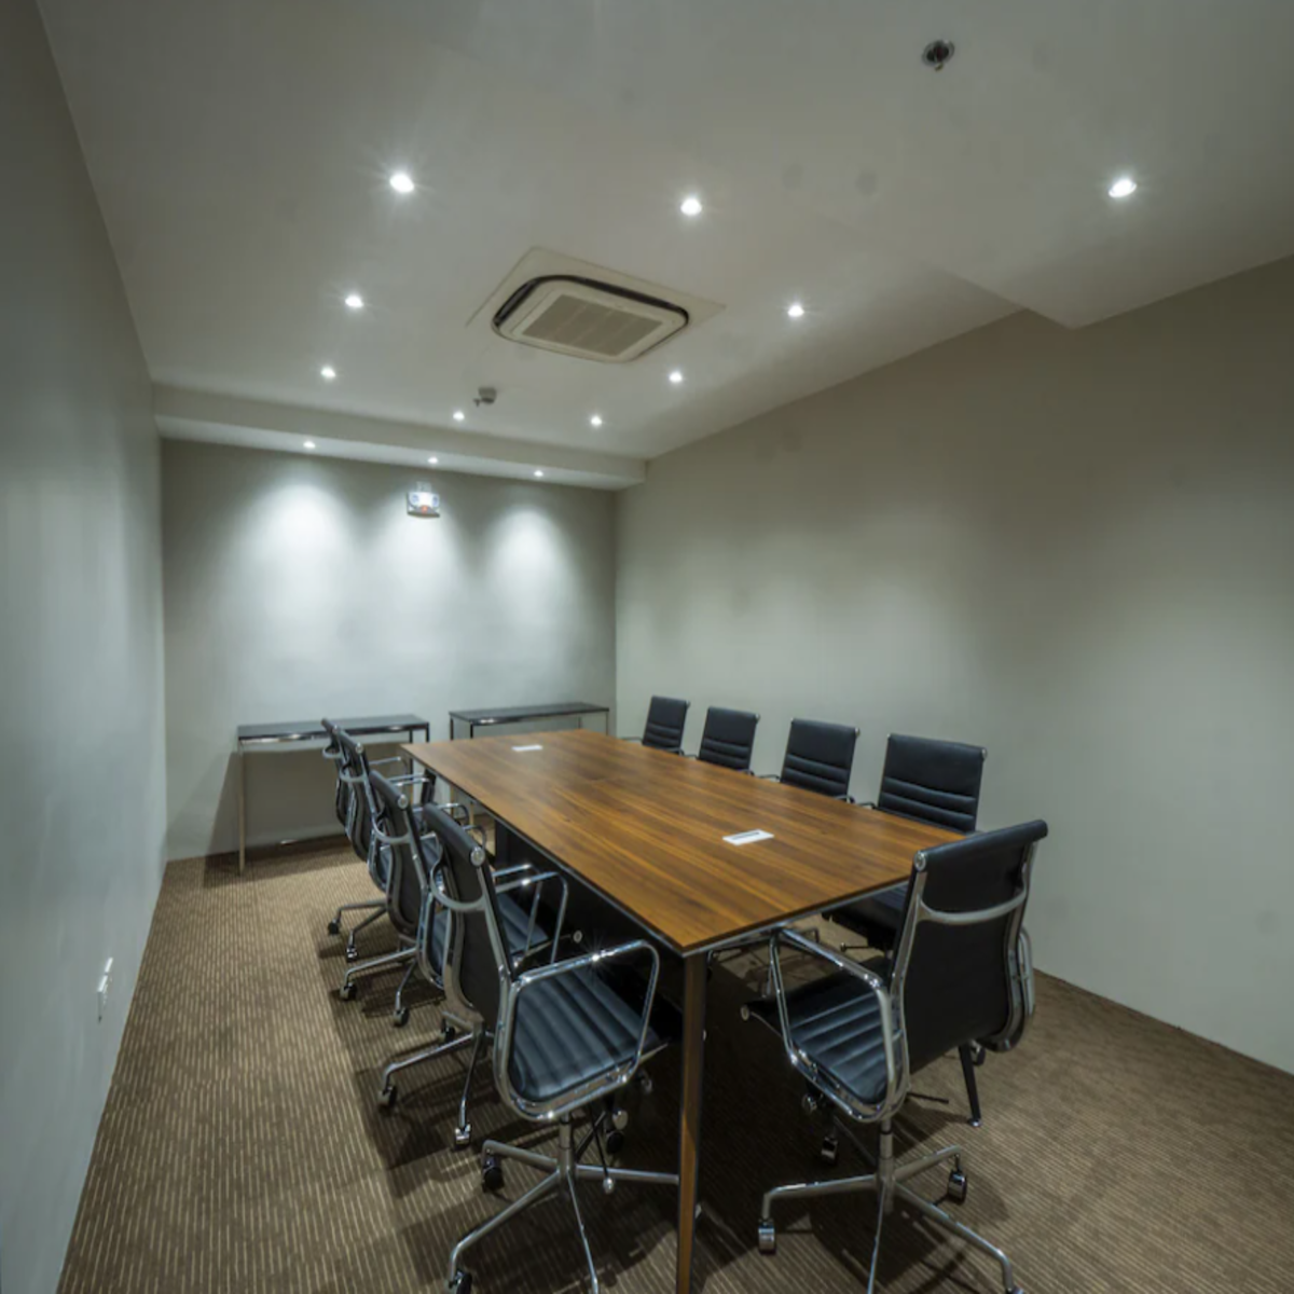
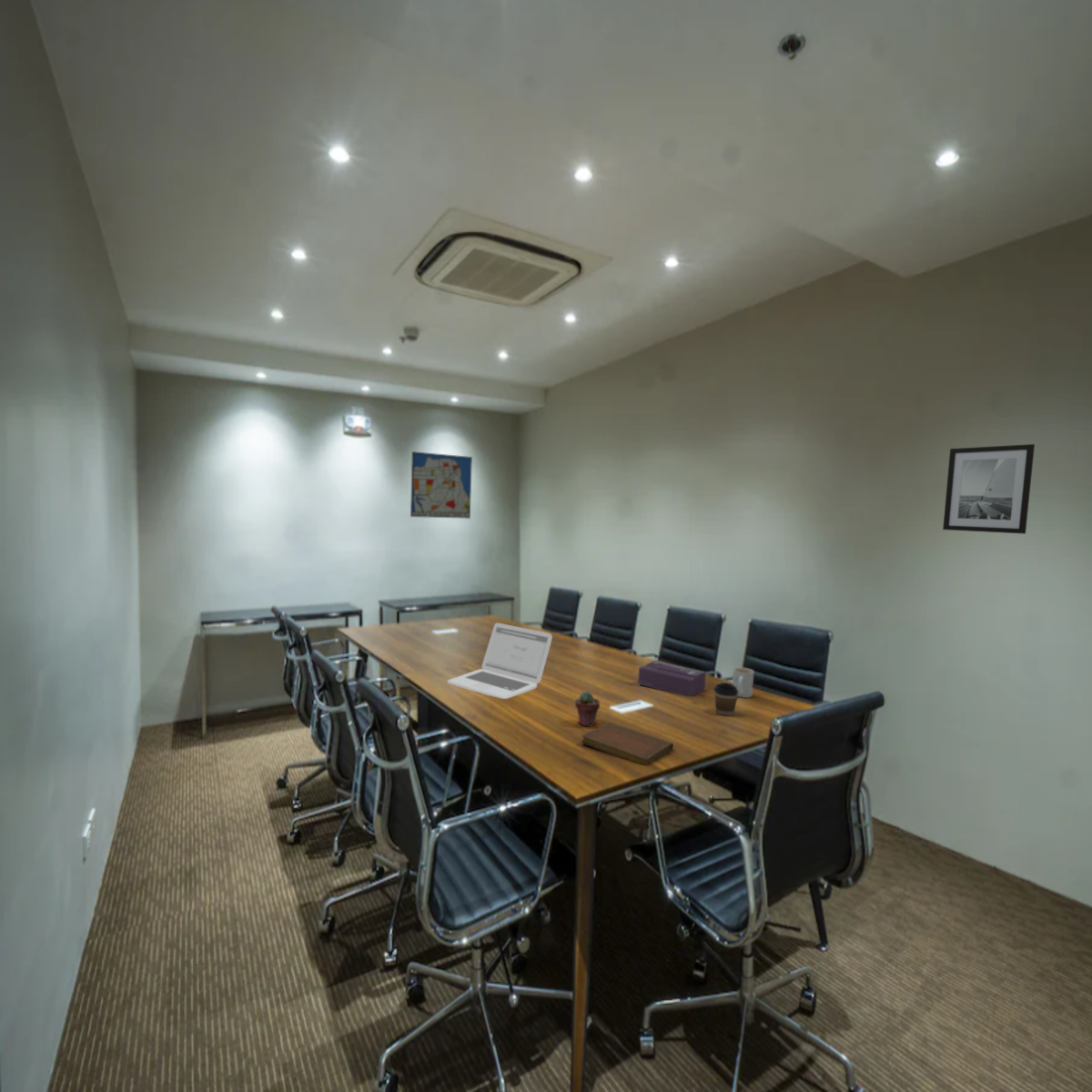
+ laptop [447,622,553,700]
+ mug [732,666,754,699]
+ wall art [942,443,1036,535]
+ coffee cup [713,682,739,717]
+ notebook [581,722,674,766]
+ tissue box [637,660,707,697]
+ wall art [410,450,473,520]
+ potted succulent [574,691,601,728]
